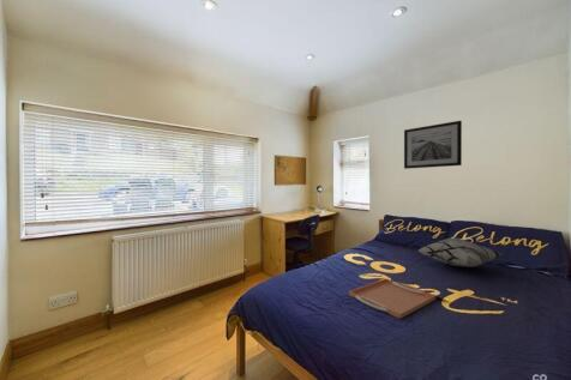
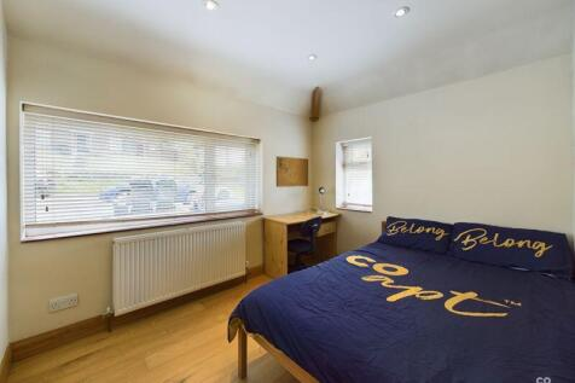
- decorative pillow [417,237,505,269]
- serving tray [348,277,438,319]
- wall art [403,120,463,170]
